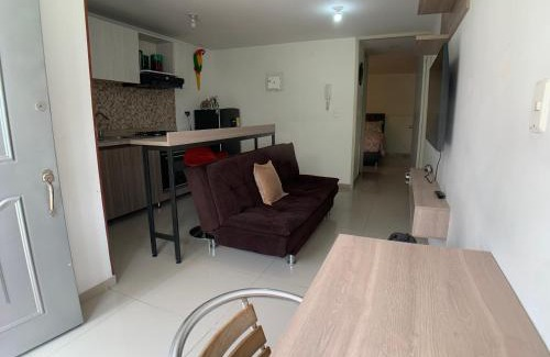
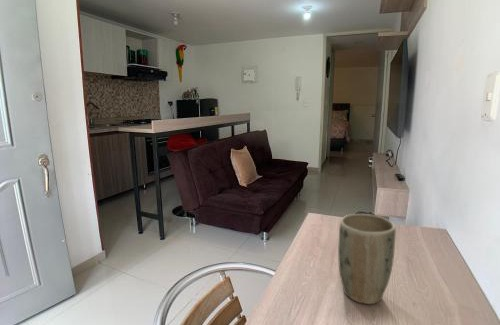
+ plant pot [337,213,397,305]
